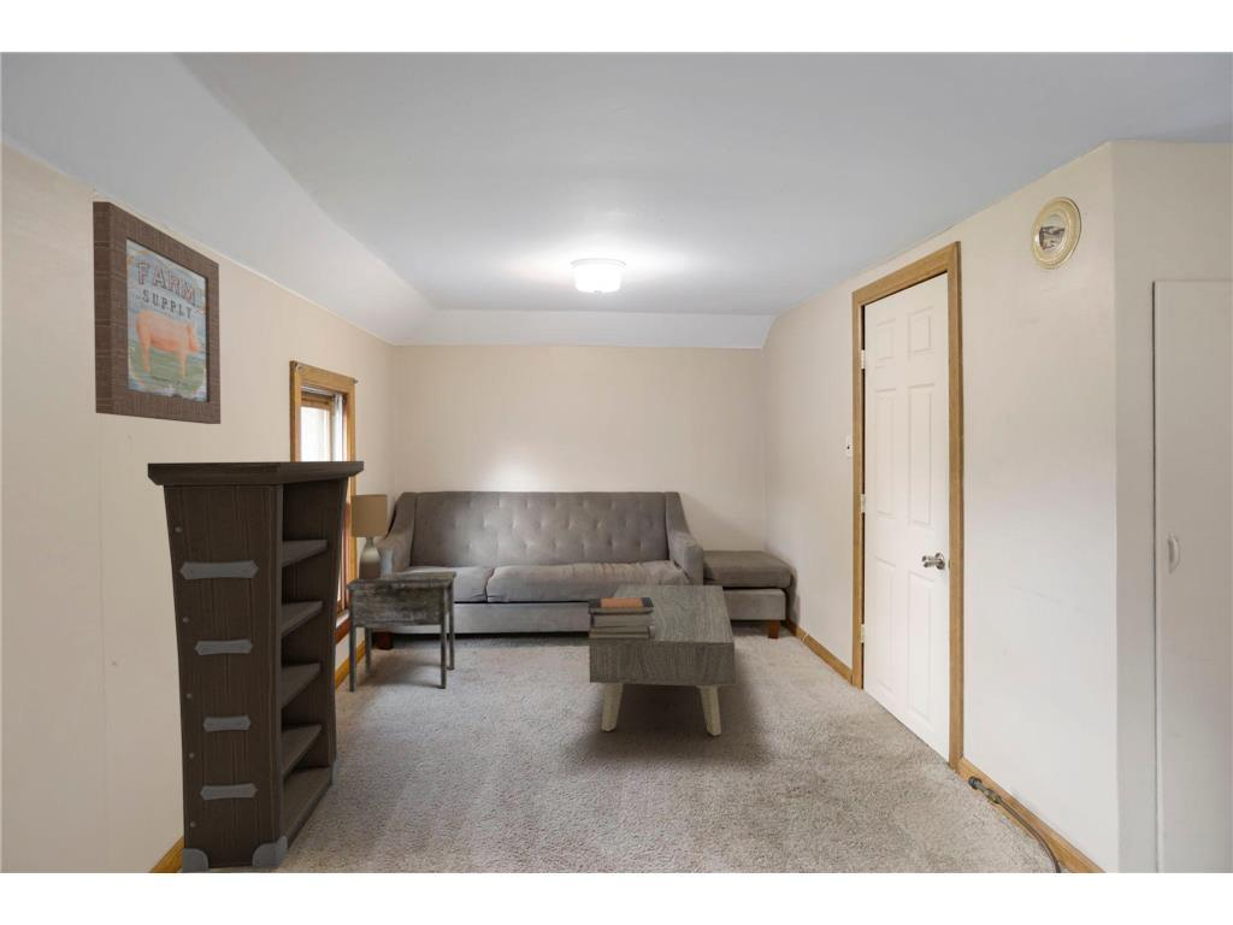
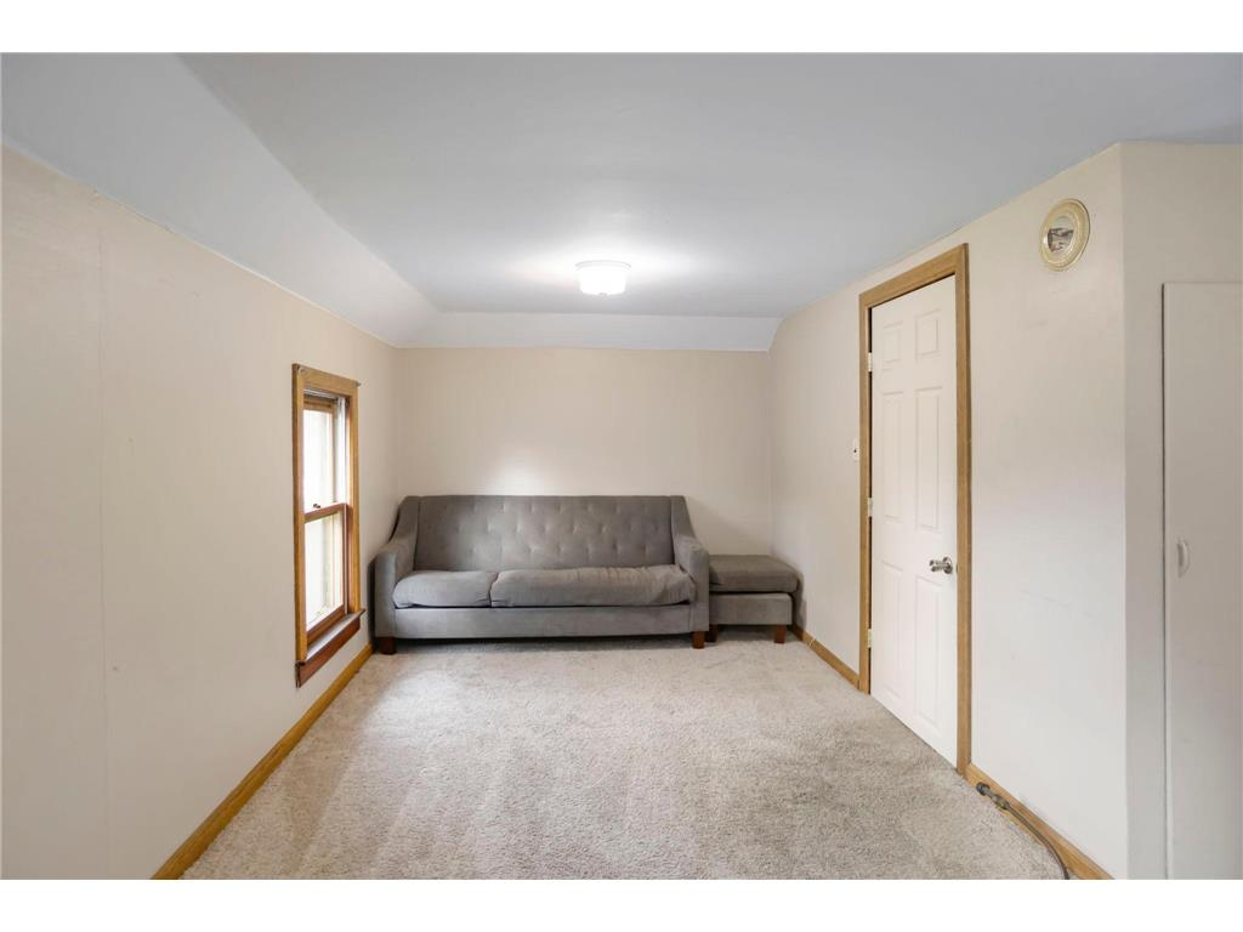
- coffee table [588,583,736,737]
- side table [343,570,458,693]
- wall art [92,200,222,425]
- book stack [586,597,655,641]
- table lamp [349,493,389,579]
- cabinet [147,460,365,874]
